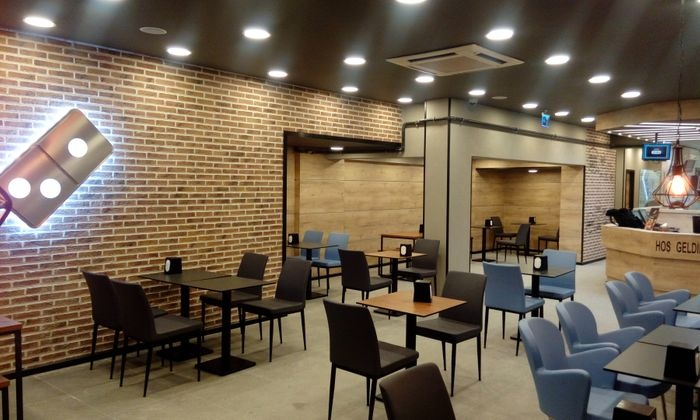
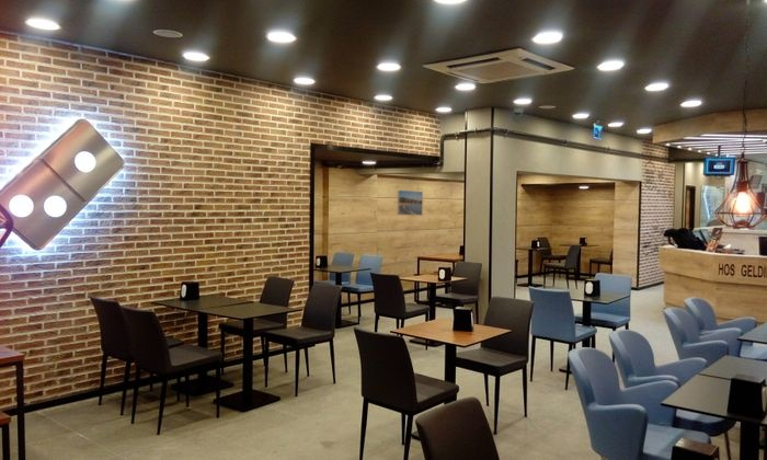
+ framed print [397,189,424,216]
